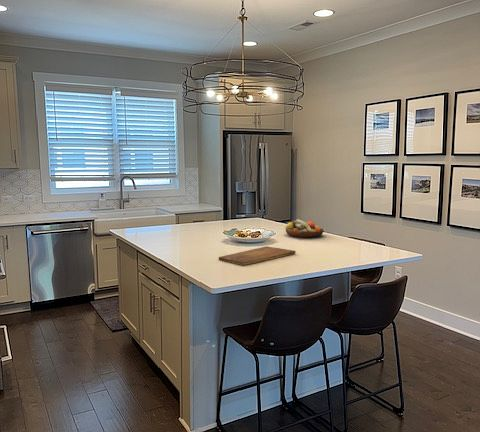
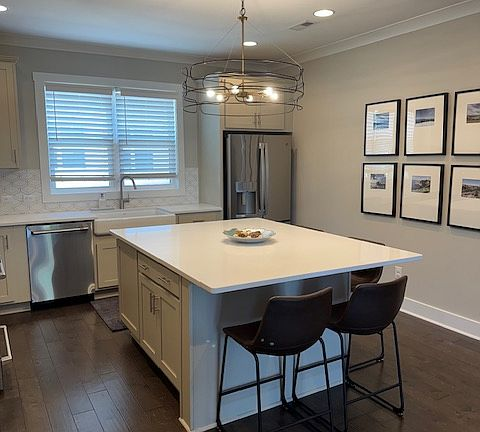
- cutting board [218,245,297,266]
- fruit bowl [285,218,324,239]
